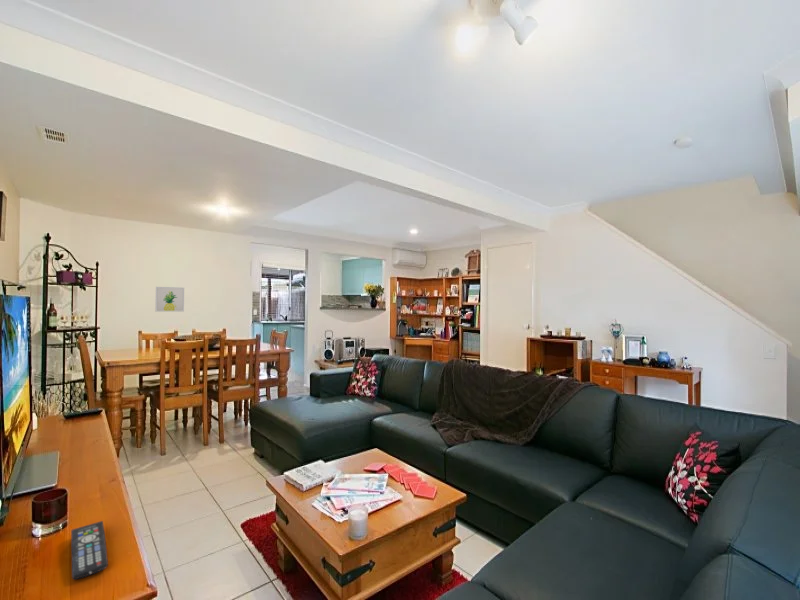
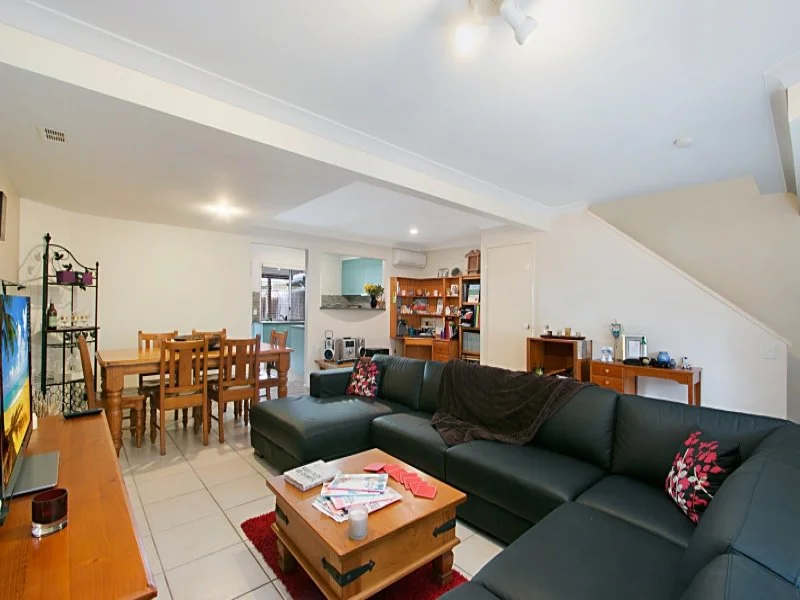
- remote control [70,520,109,580]
- wall art [154,286,185,313]
